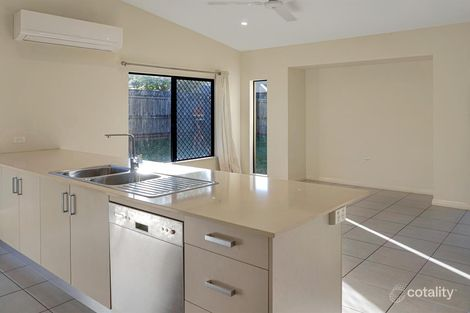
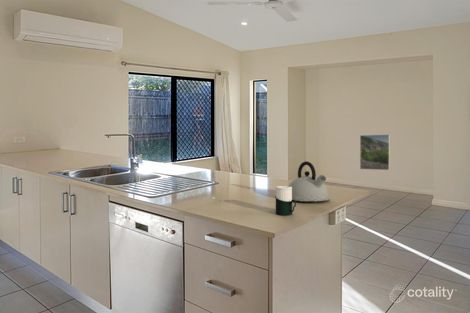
+ kettle [288,160,330,202]
+ cup [274,185,297,216]
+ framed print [359,134,391,171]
